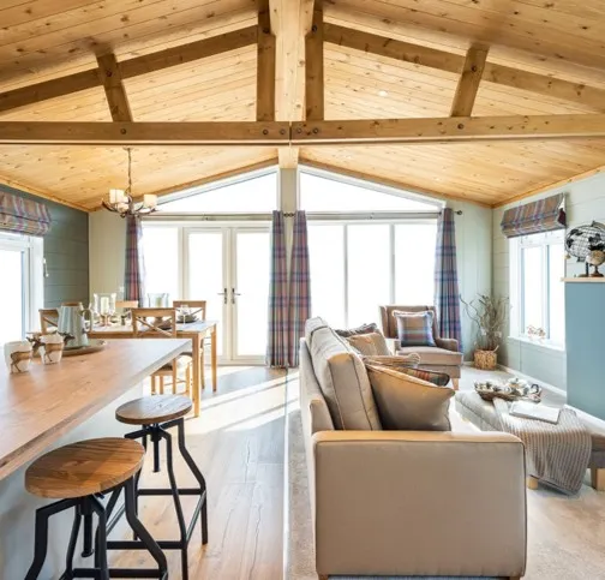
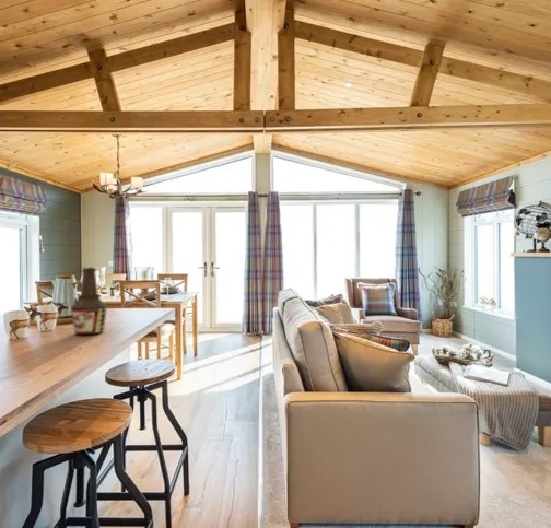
+ bottle [70,267,108,336]
